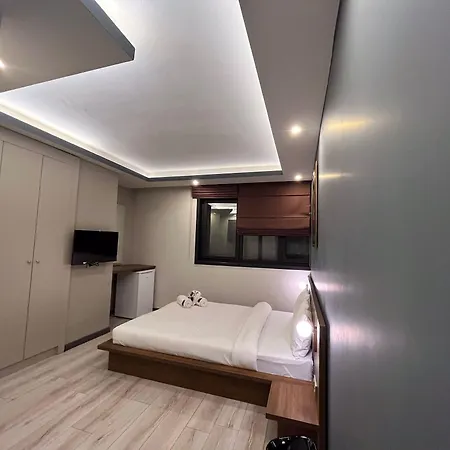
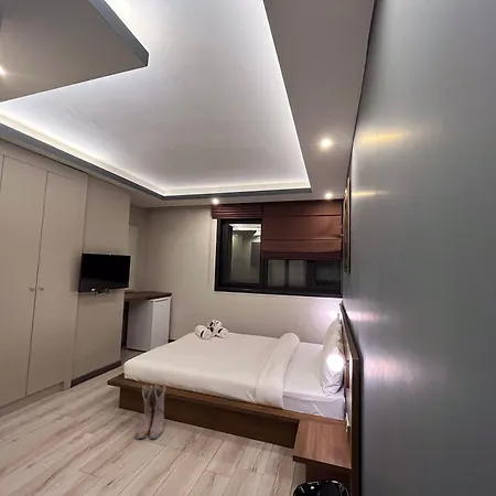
+ boots [134,385,168,440]
